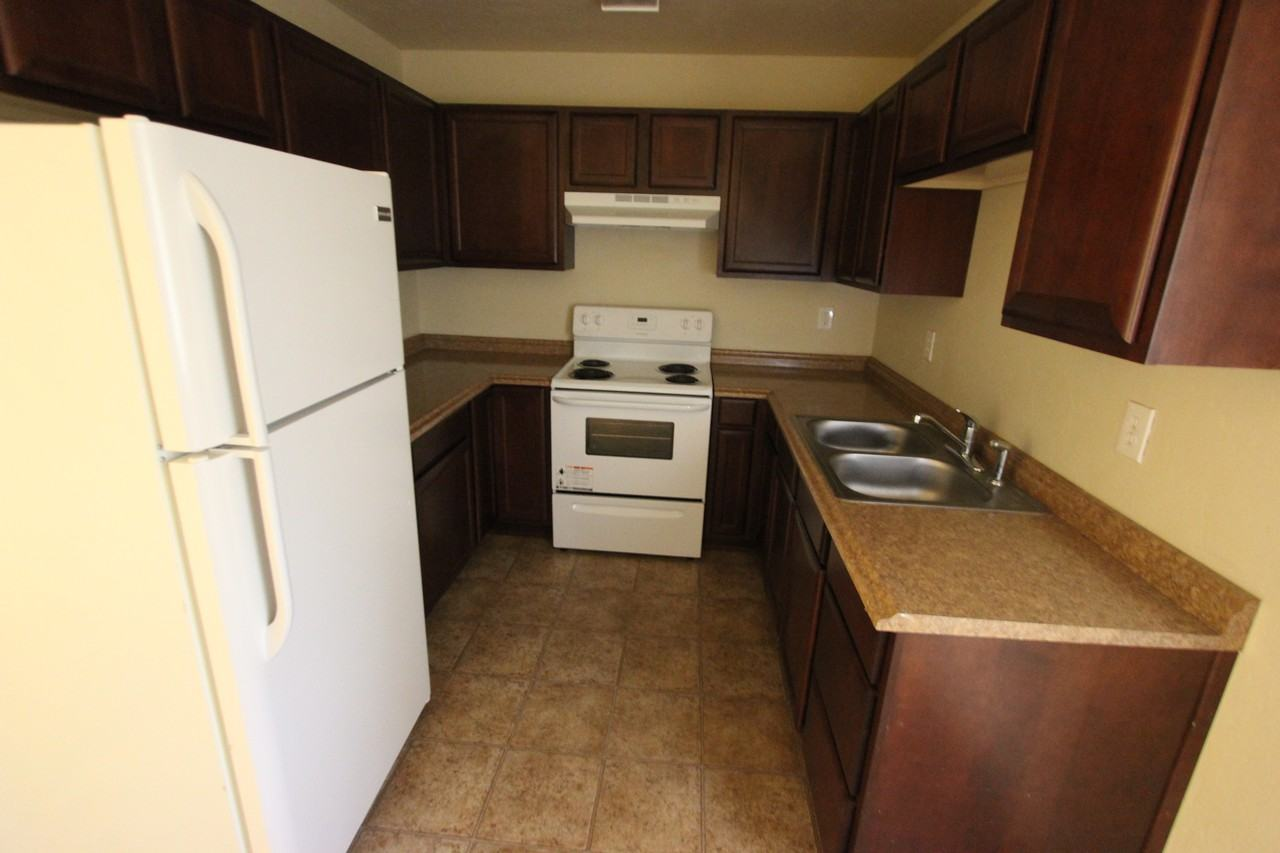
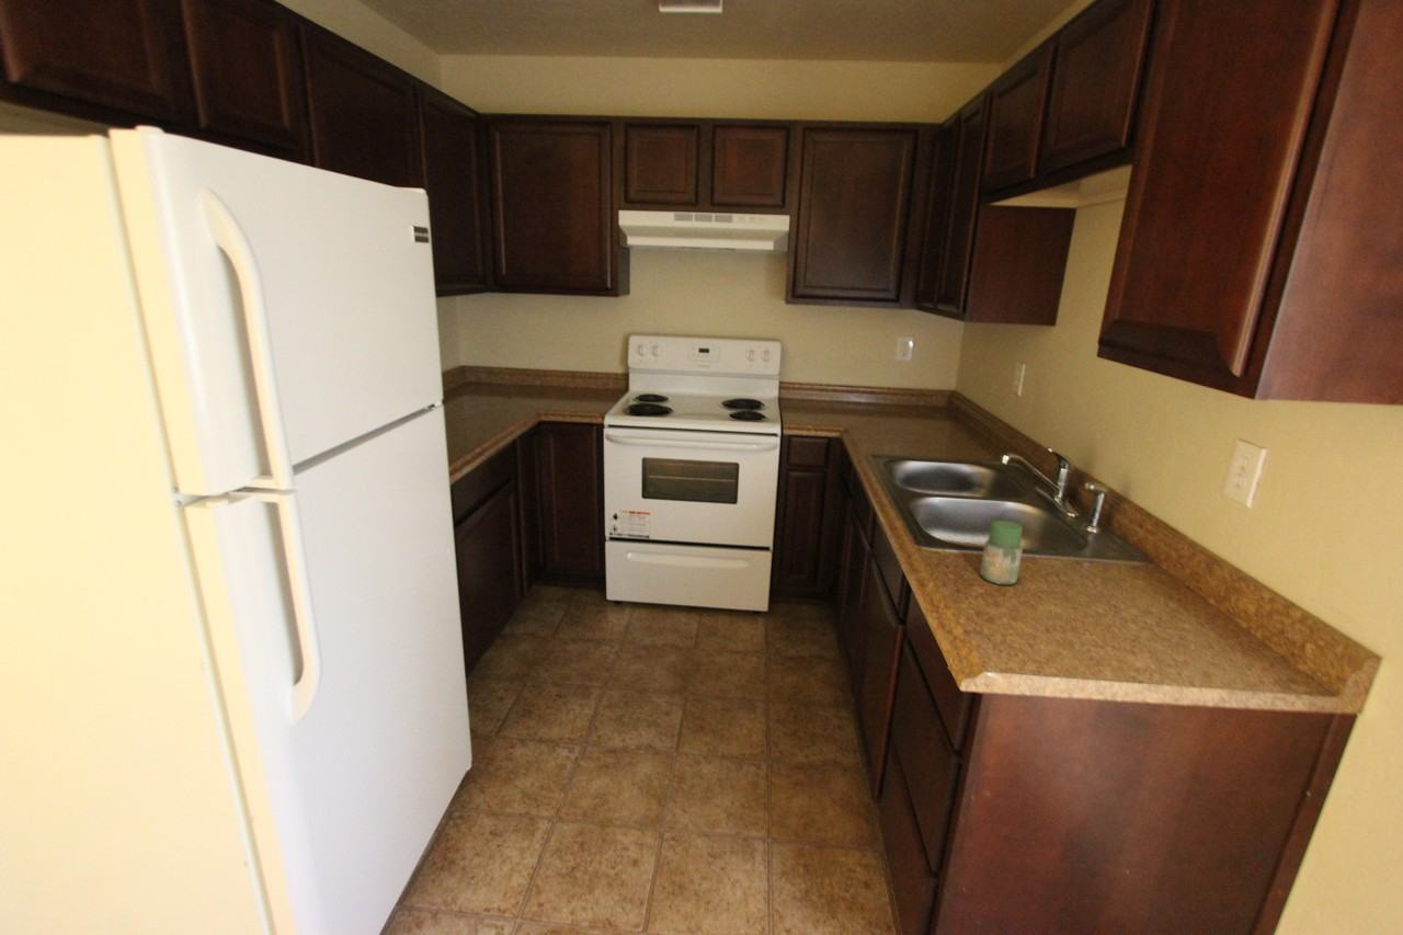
+ jar [979,520,1024,585]
